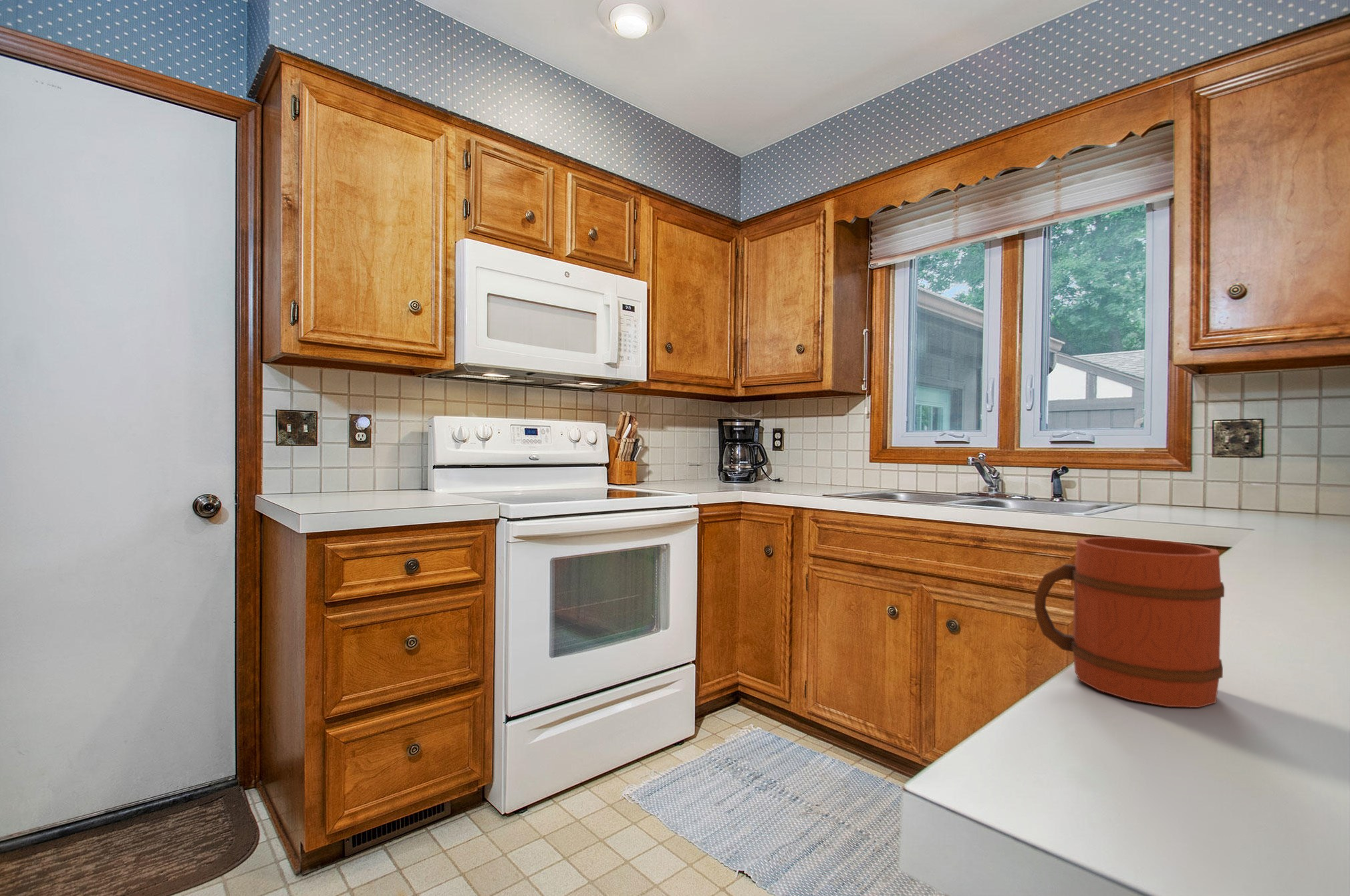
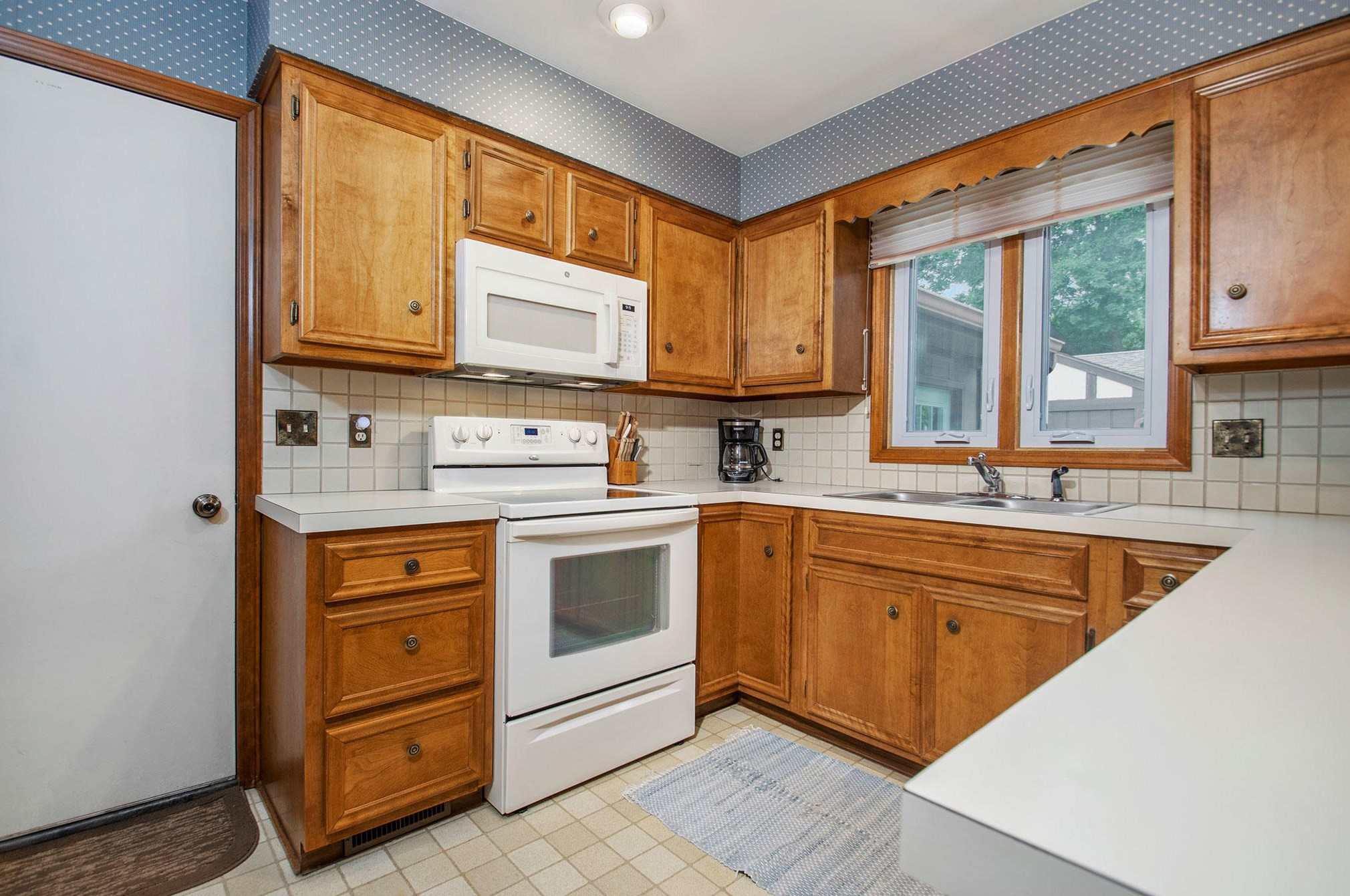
- mug [1034,537,1225,708]
